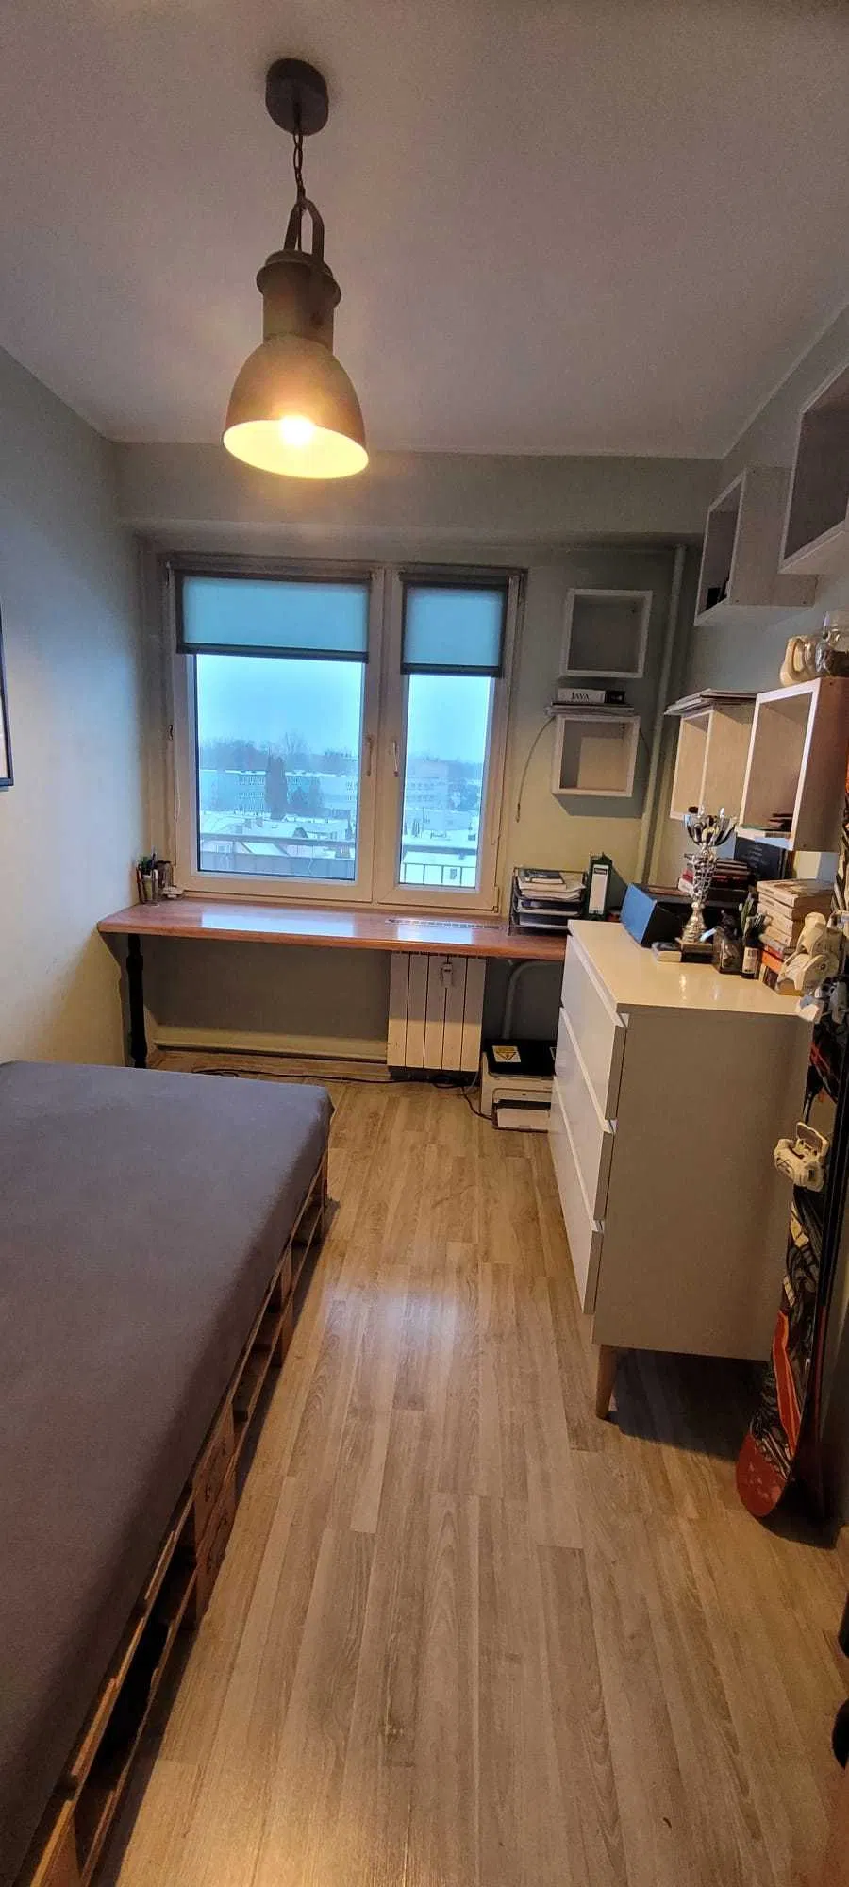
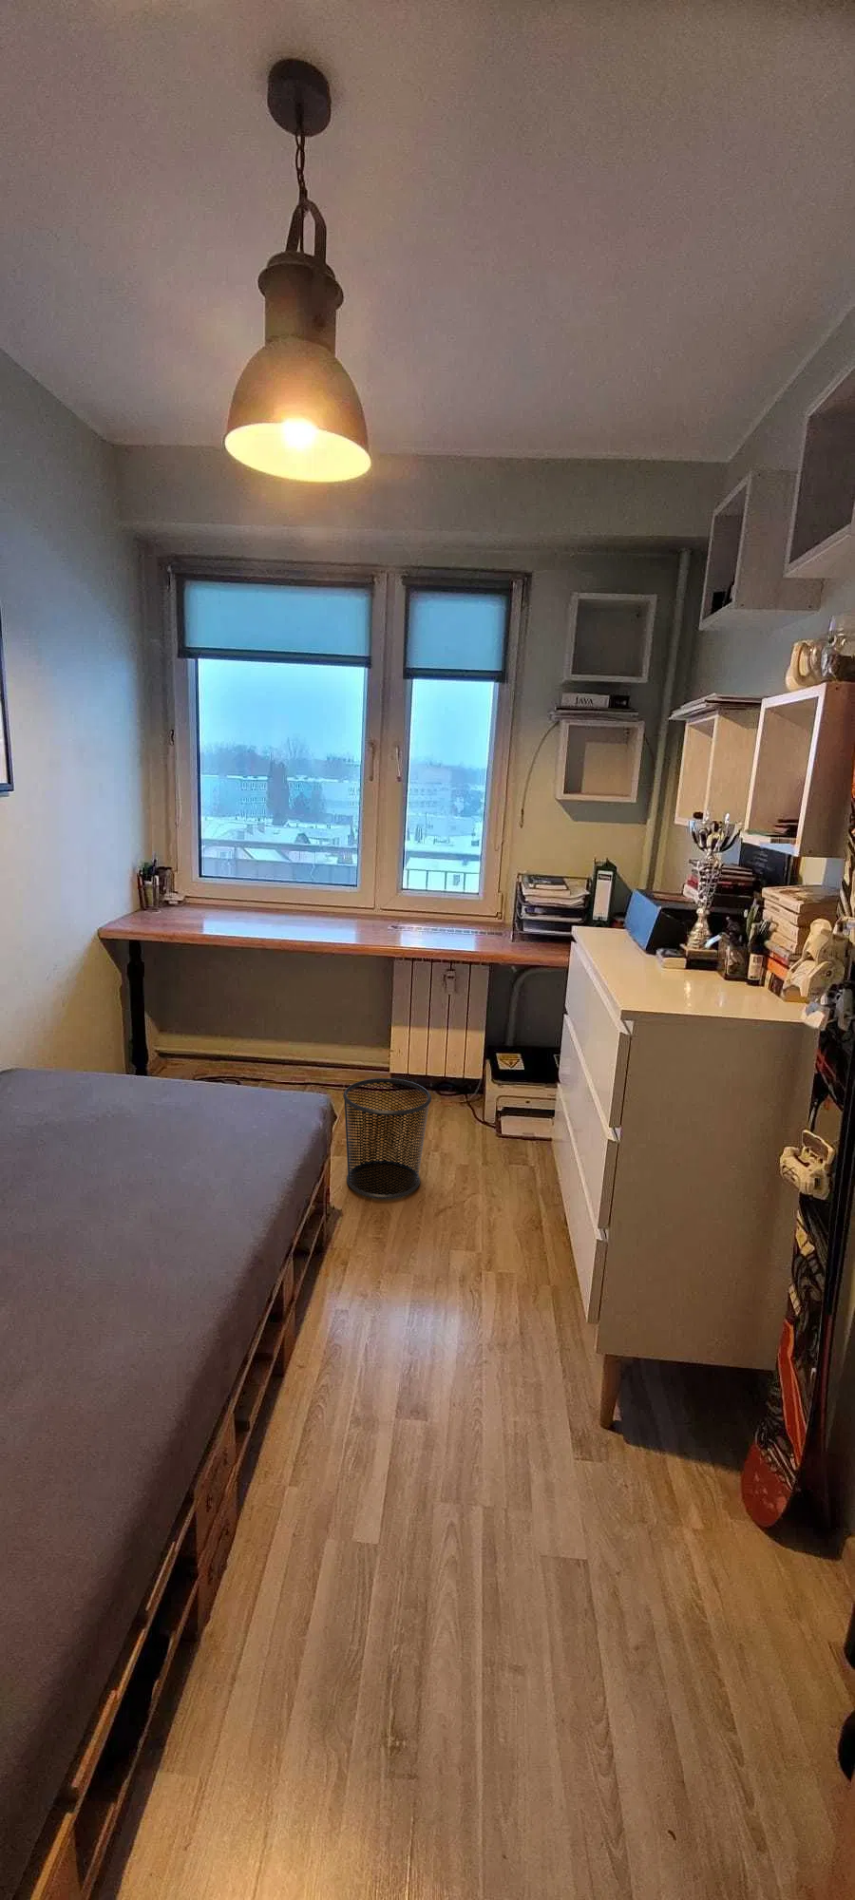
+ waste bin [342,1077,432,1200]
